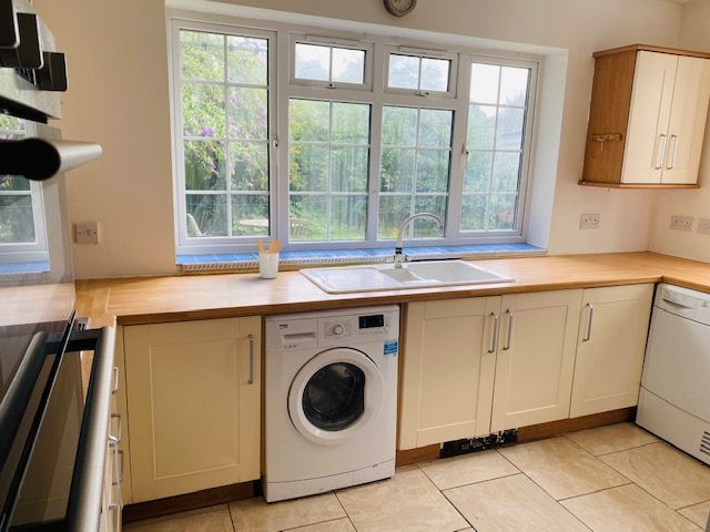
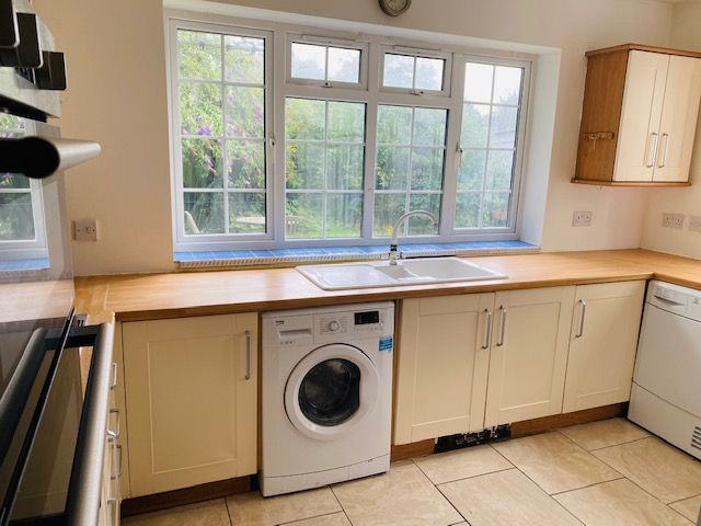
- utensil holder [255,238,284,279]
